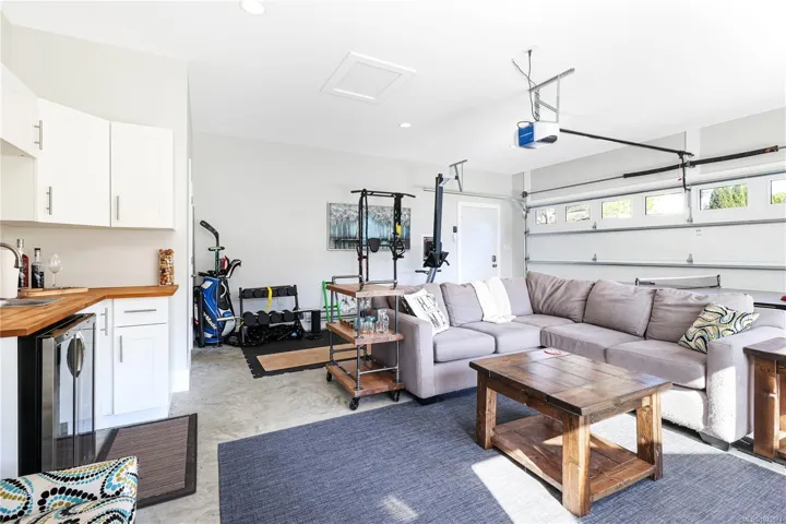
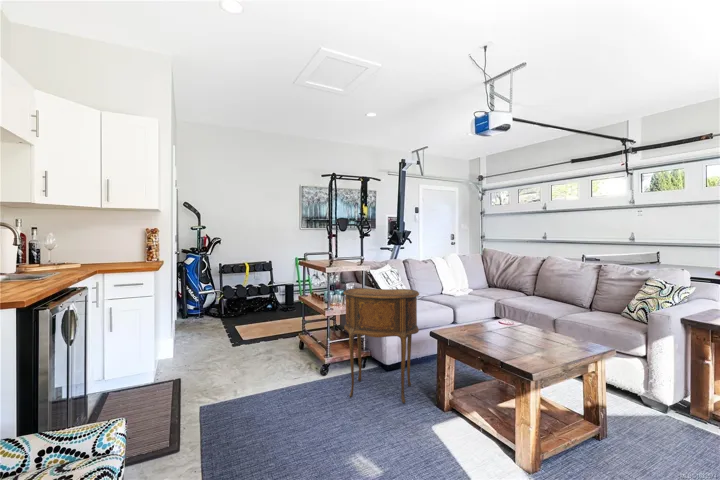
+ side table [342,287,420,404]
